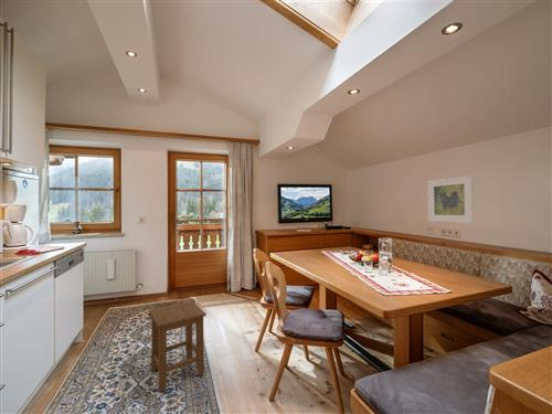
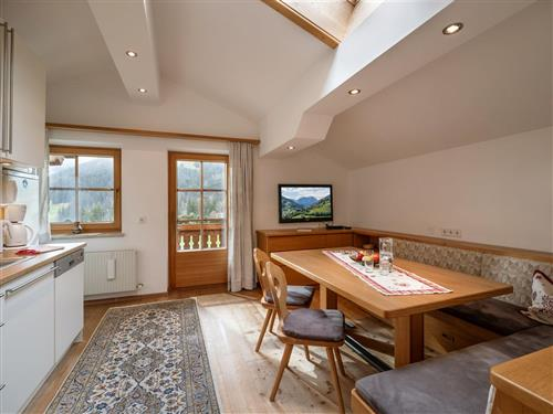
- stool [148,300,208,393]
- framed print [426,174,475,224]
